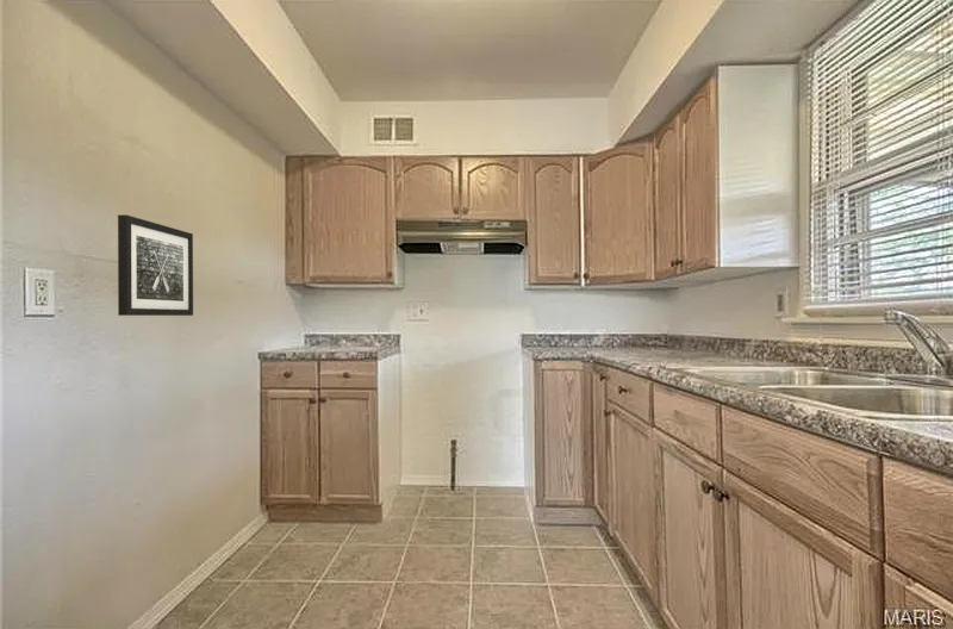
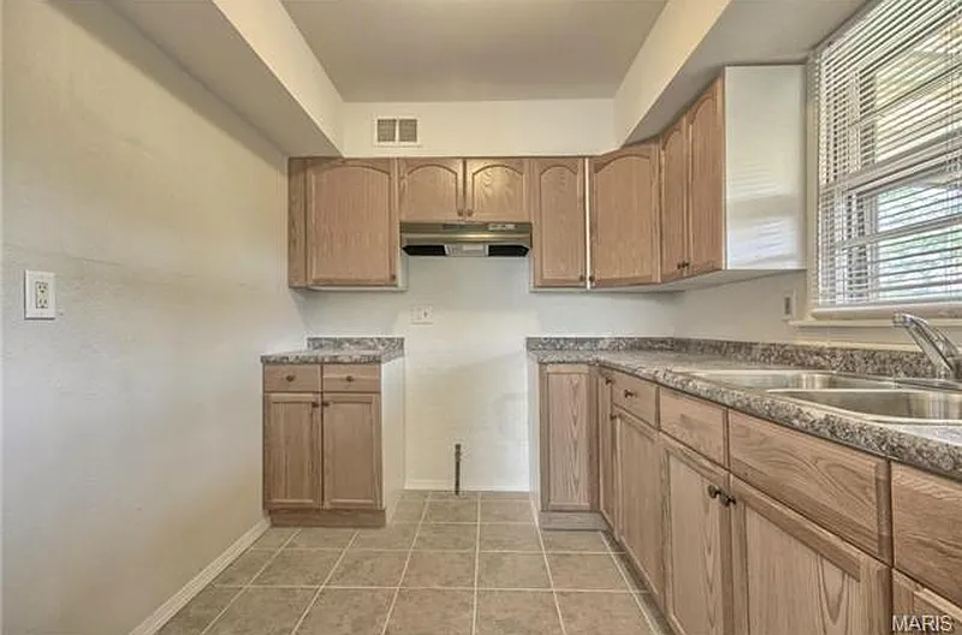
- wall art [117,213,194,317]
